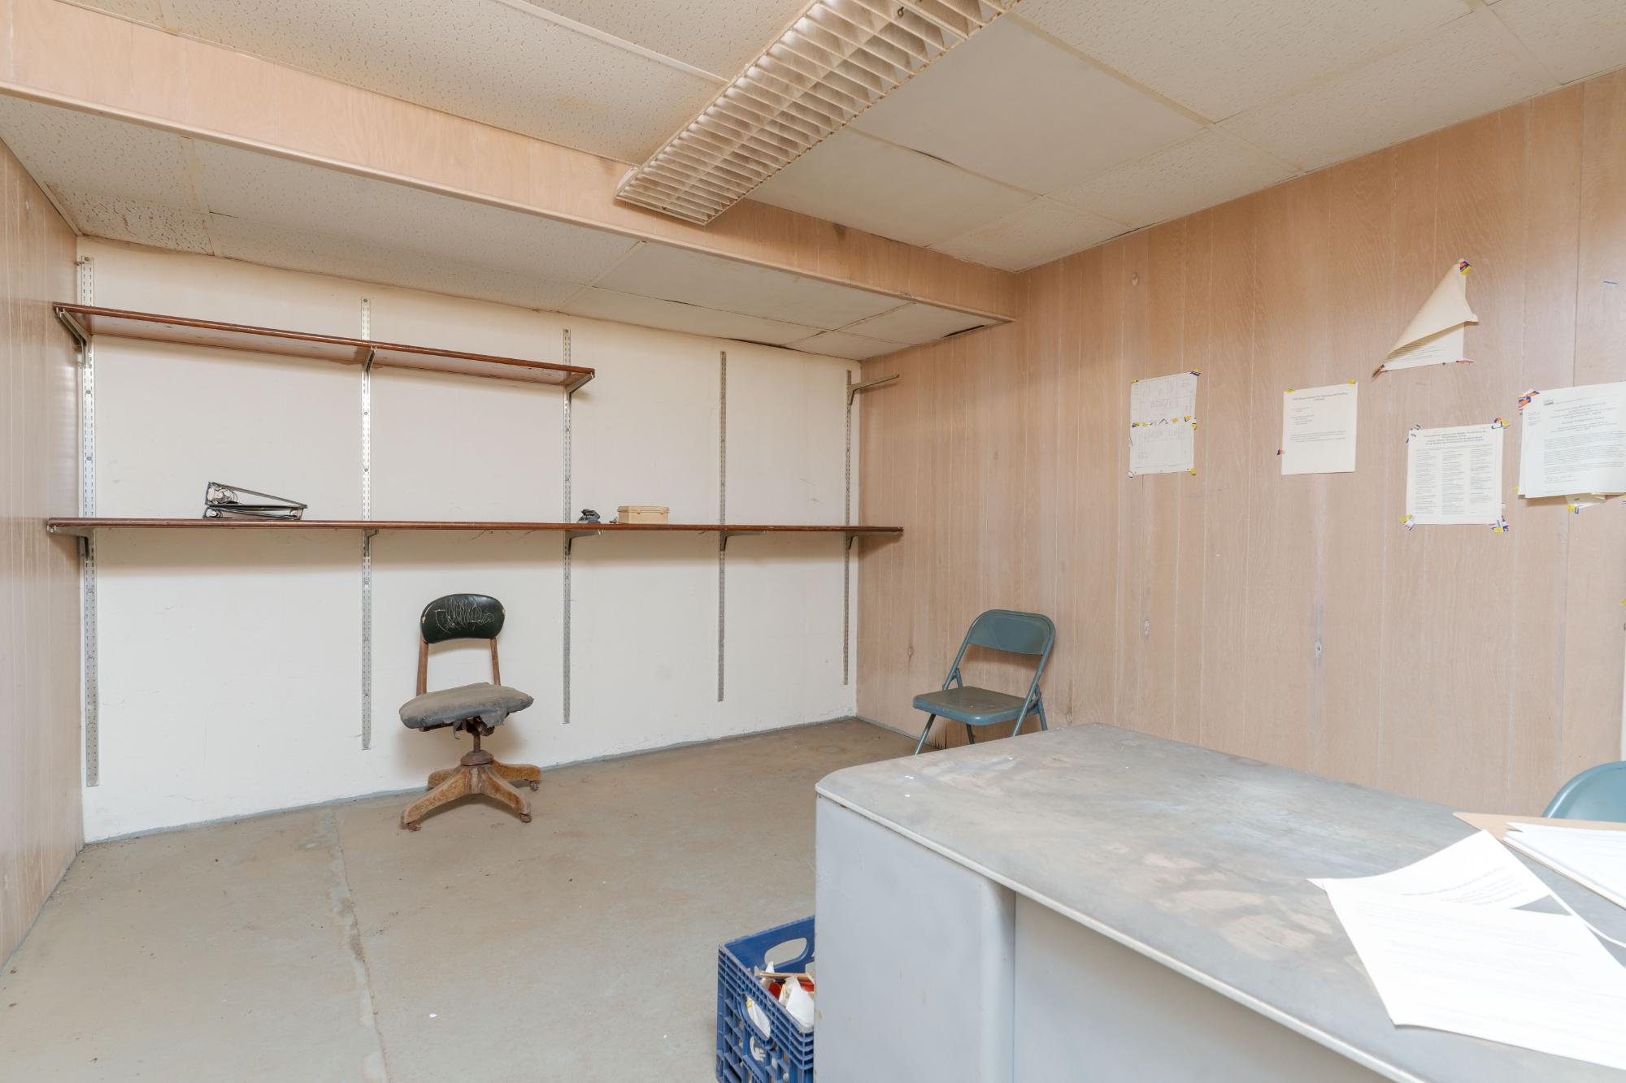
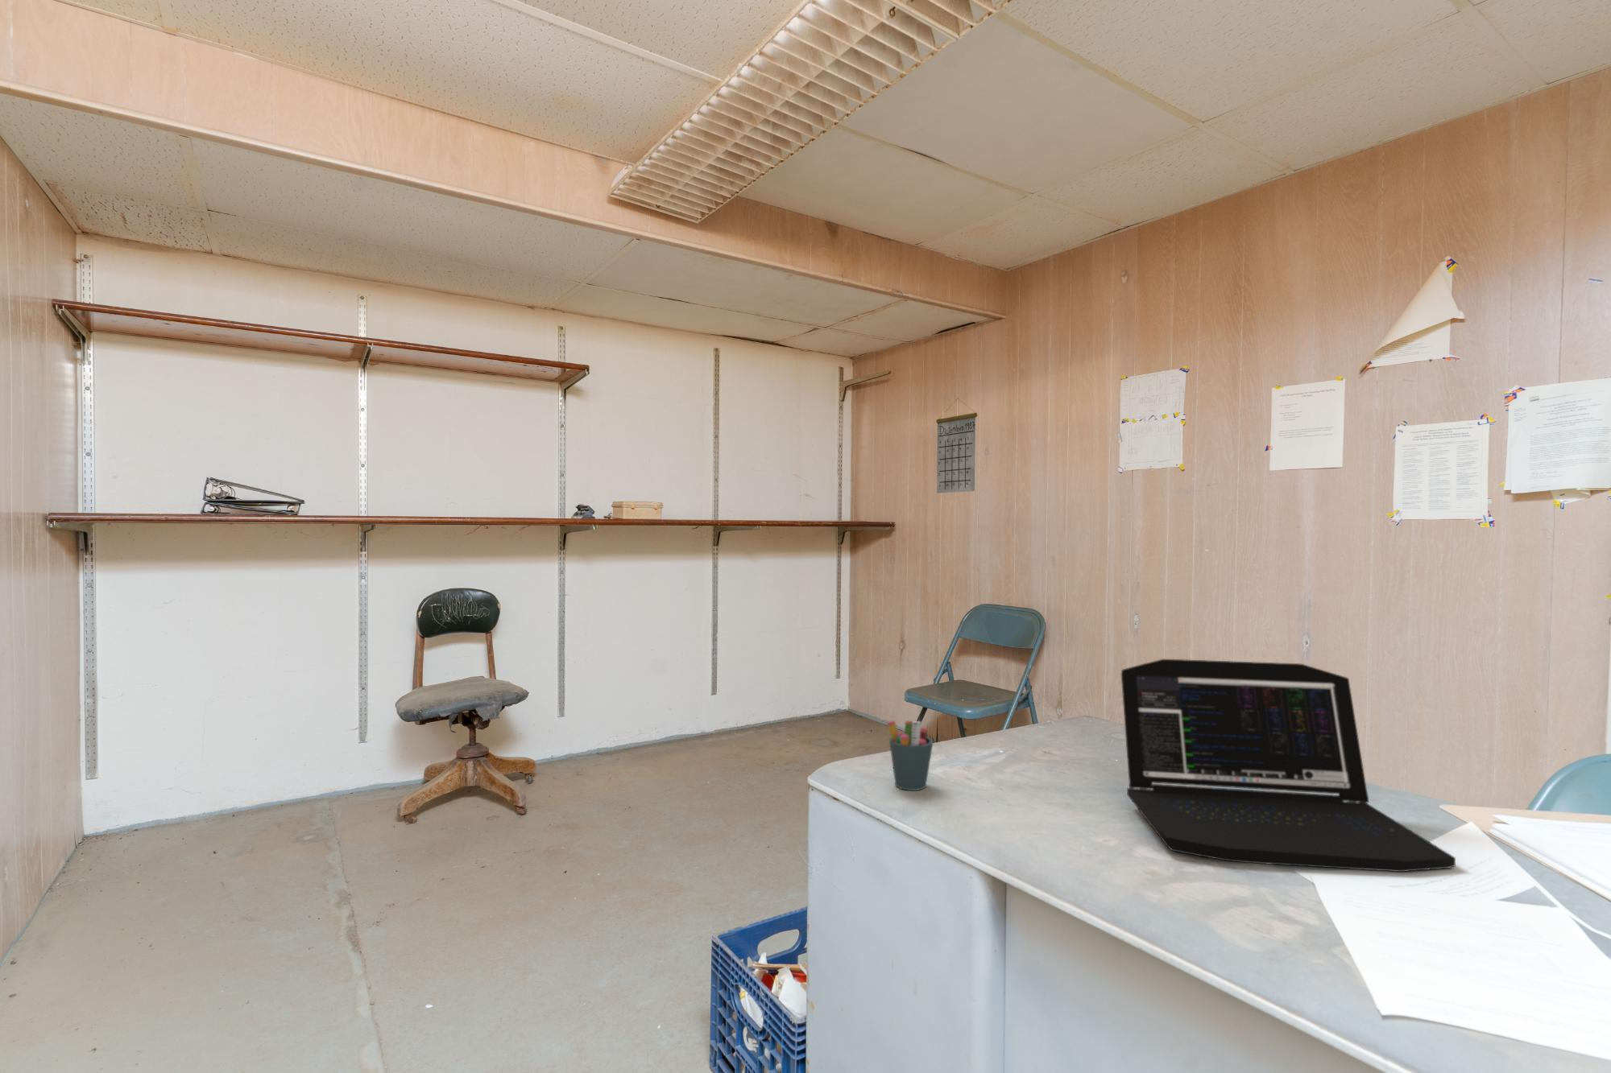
+ calendar [935,398,977,493]
+ laptop [1120,659,1456,873]
+ pen holder [886,720,933,792]
